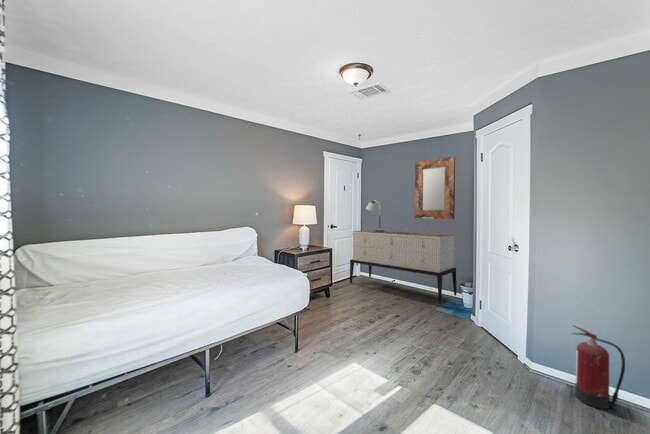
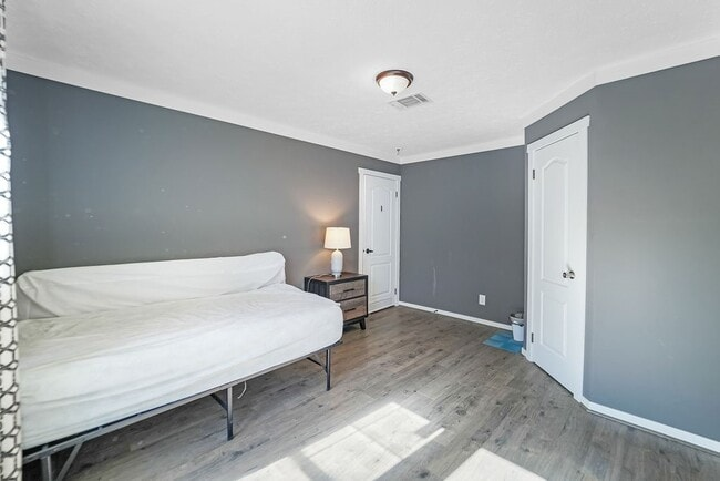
- fire extinguisher [571,324,626,410]
- lamp [365,199,385,232]
- sideboard [349,229,457,305]
- home mirror [414,156,456,220]
